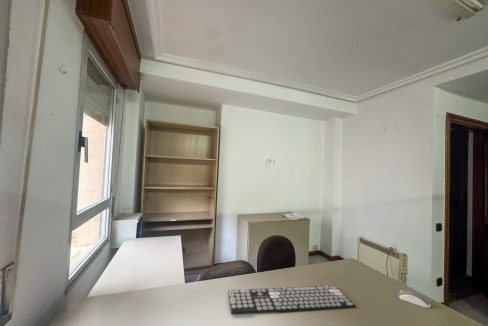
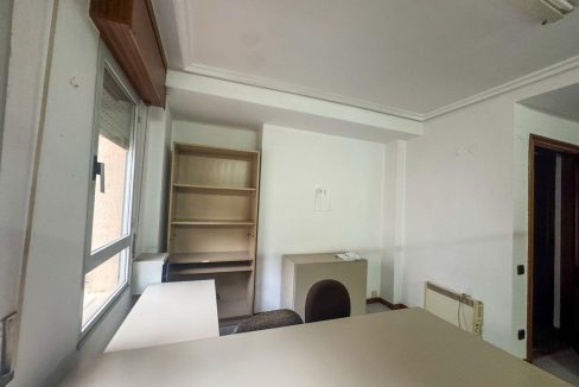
- computer mouse [397,289,432,309]
- keyboard [227,285,356,316]
